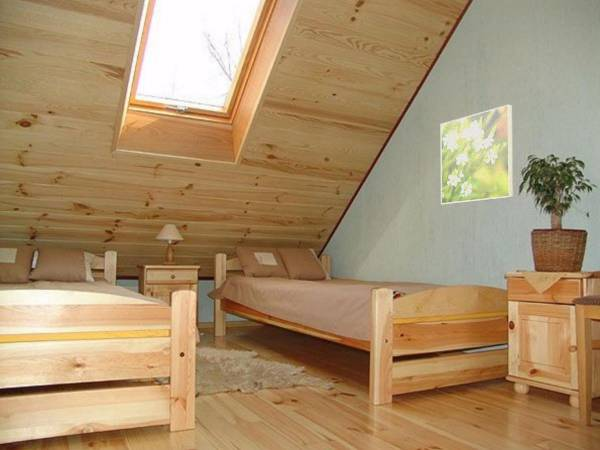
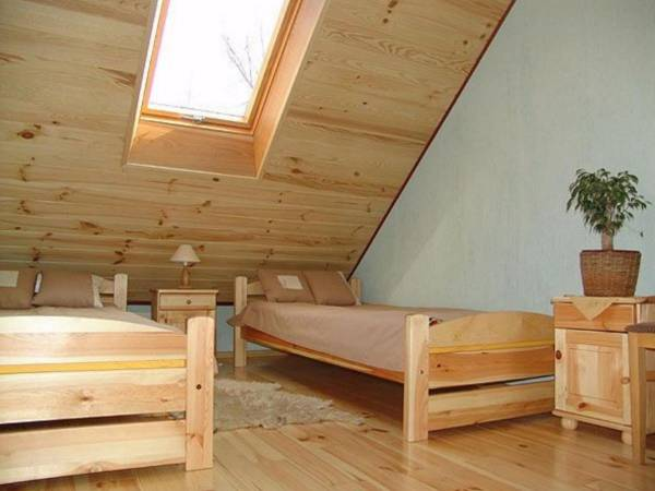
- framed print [440,104,514,205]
